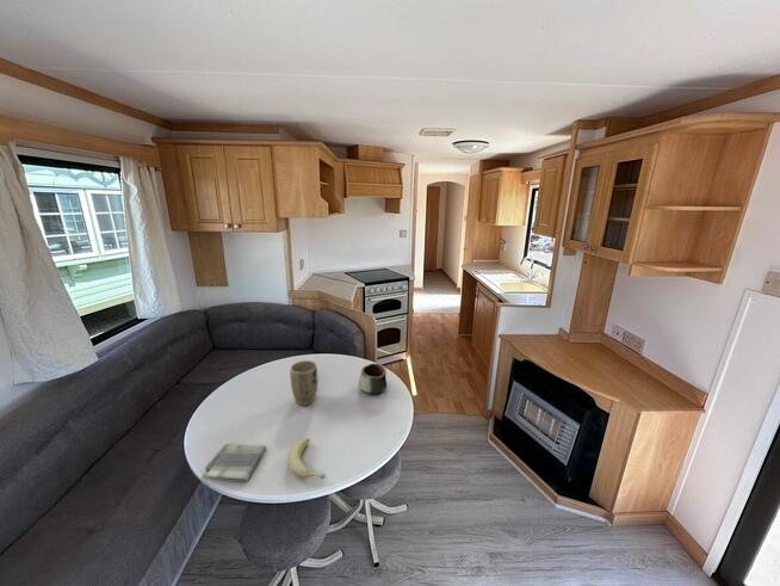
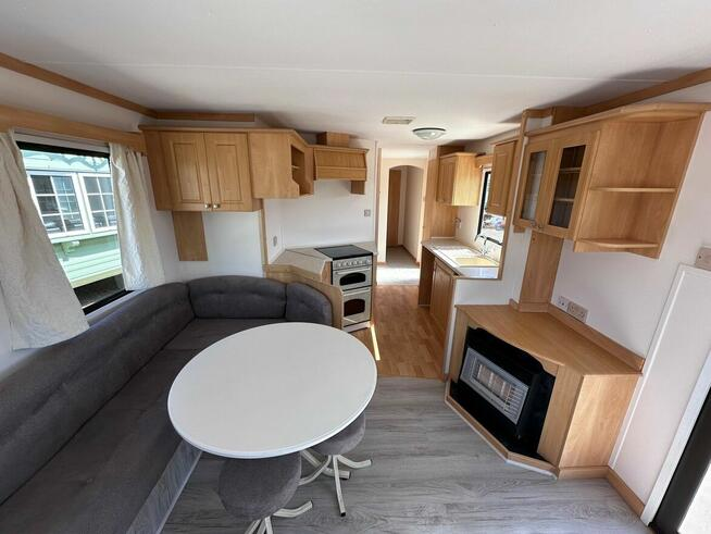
- plant pot [289,359,318,407]
- ceramic bowl [358,363,388,396]
- dish towel [200,443,267,483]
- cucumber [286,437,327,480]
